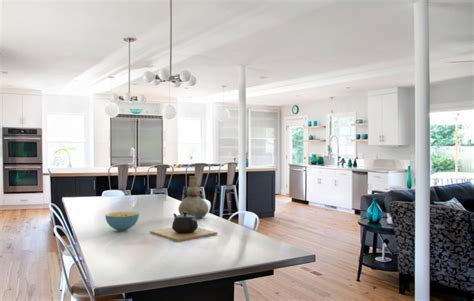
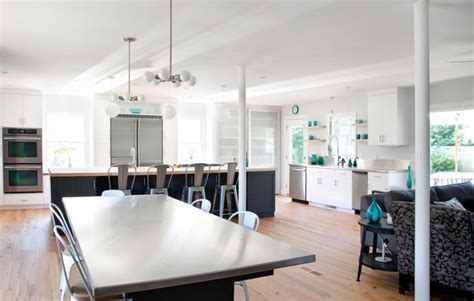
- vase [177,175,209,219]
- teapot [149,212,219,242]
- cereal bowl [104,211,140,232]
